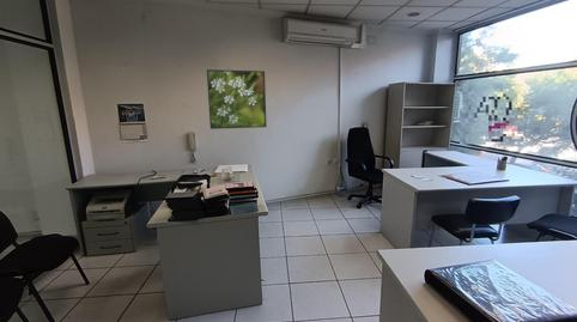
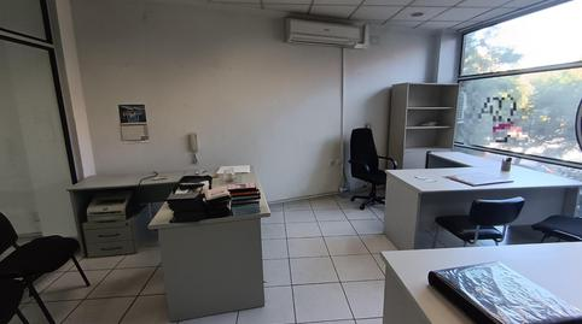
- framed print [206,68,268,130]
